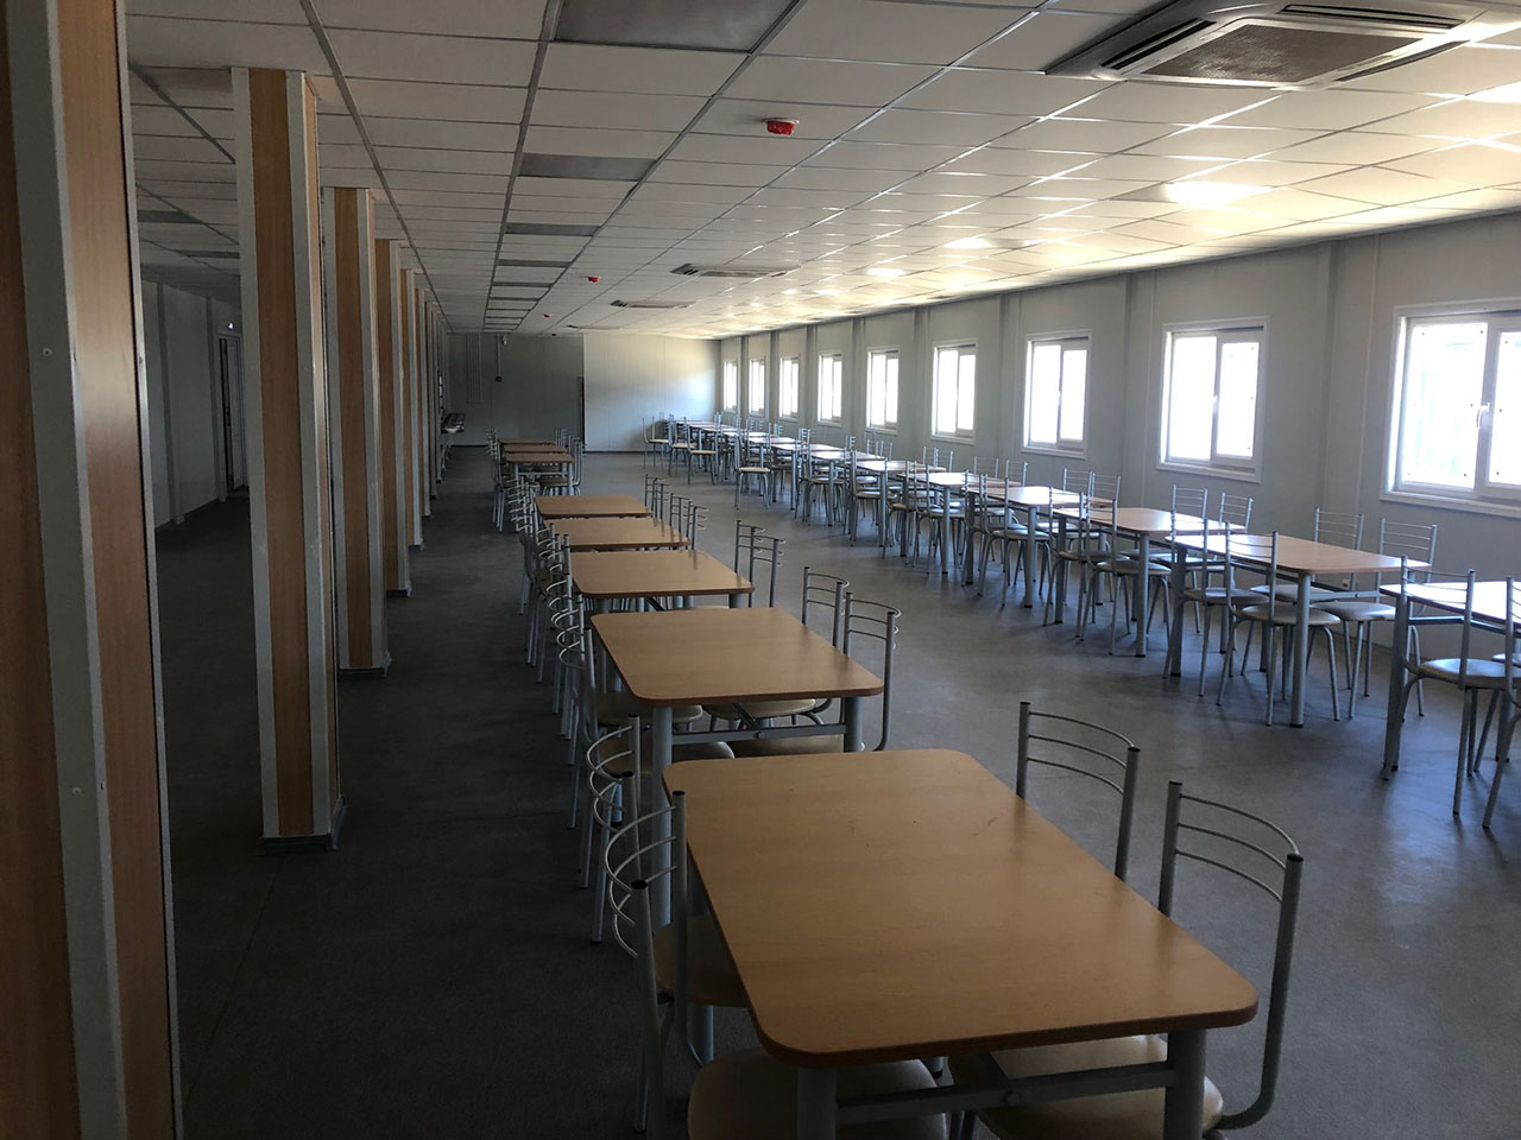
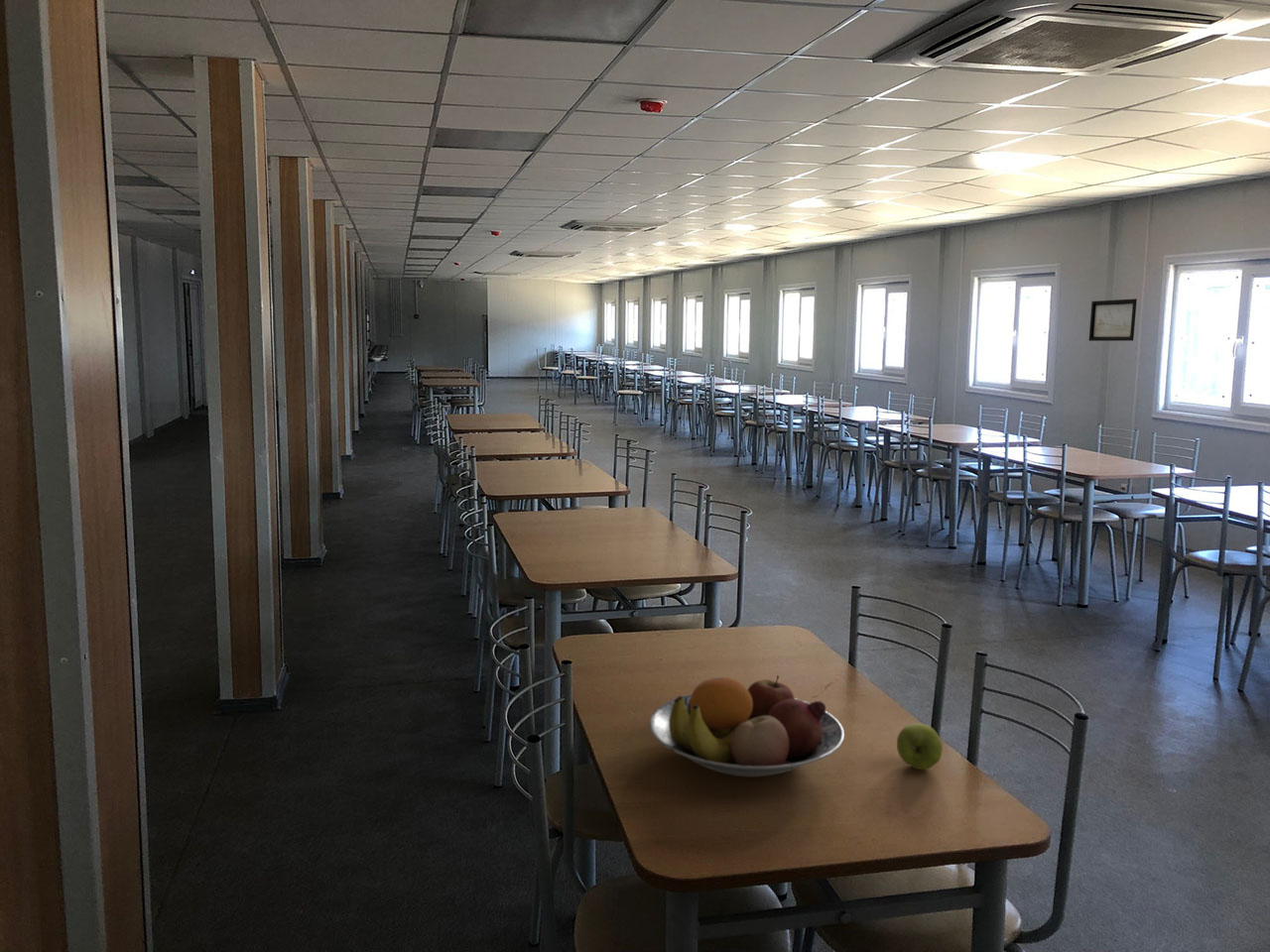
+ wall art [1088,297,1138,342]
+ fruit bowl [648,674,845,778]
+ apple [896,722,944,771]
